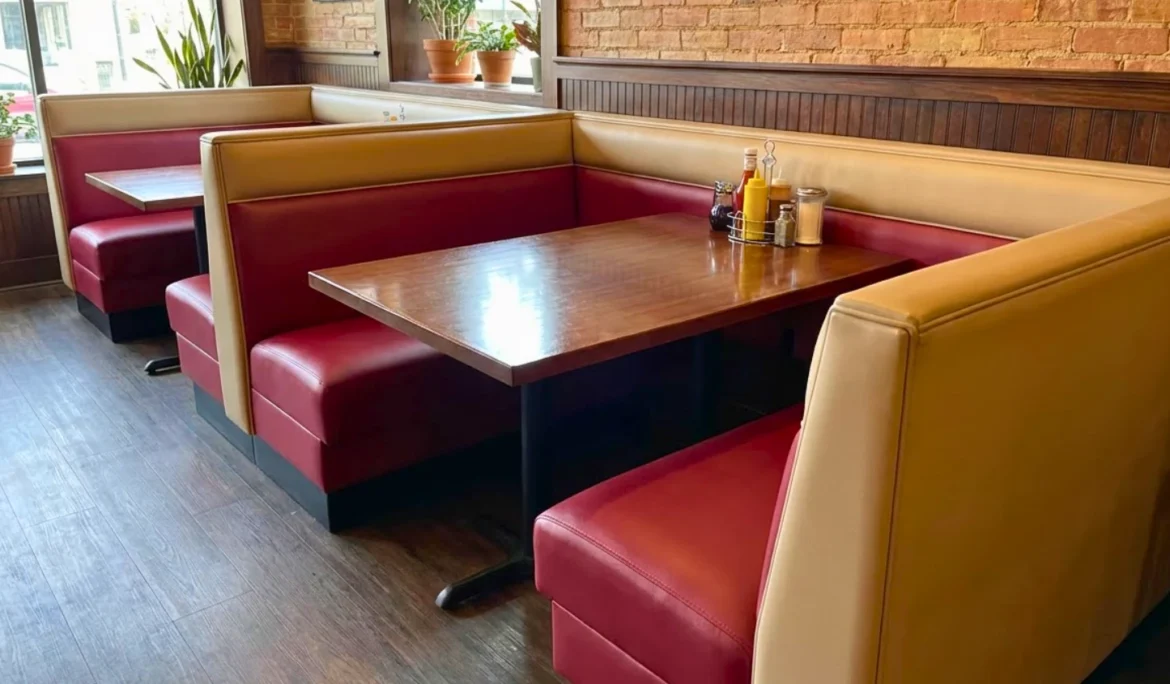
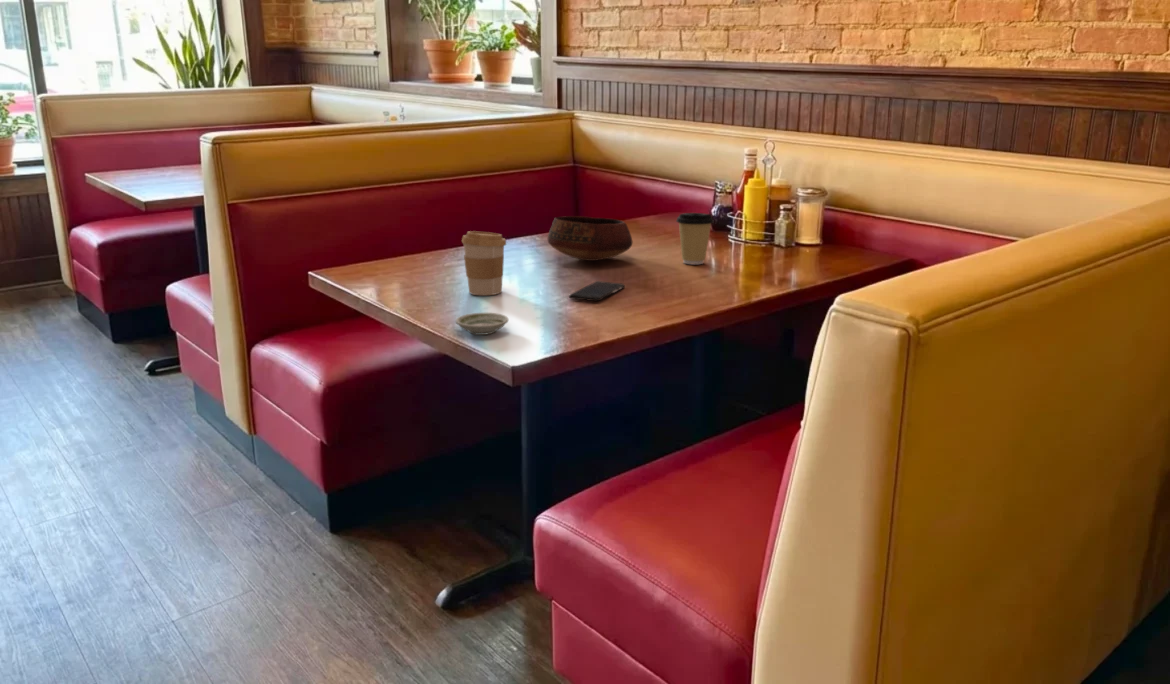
+ smartphone [568,280,626,302]
+ coffee cup [461,230,507,296]
+ coffee cup [675,212,715,265]
+ saucer [455,312,509,336]
+ bowl [547,215,633,262]
